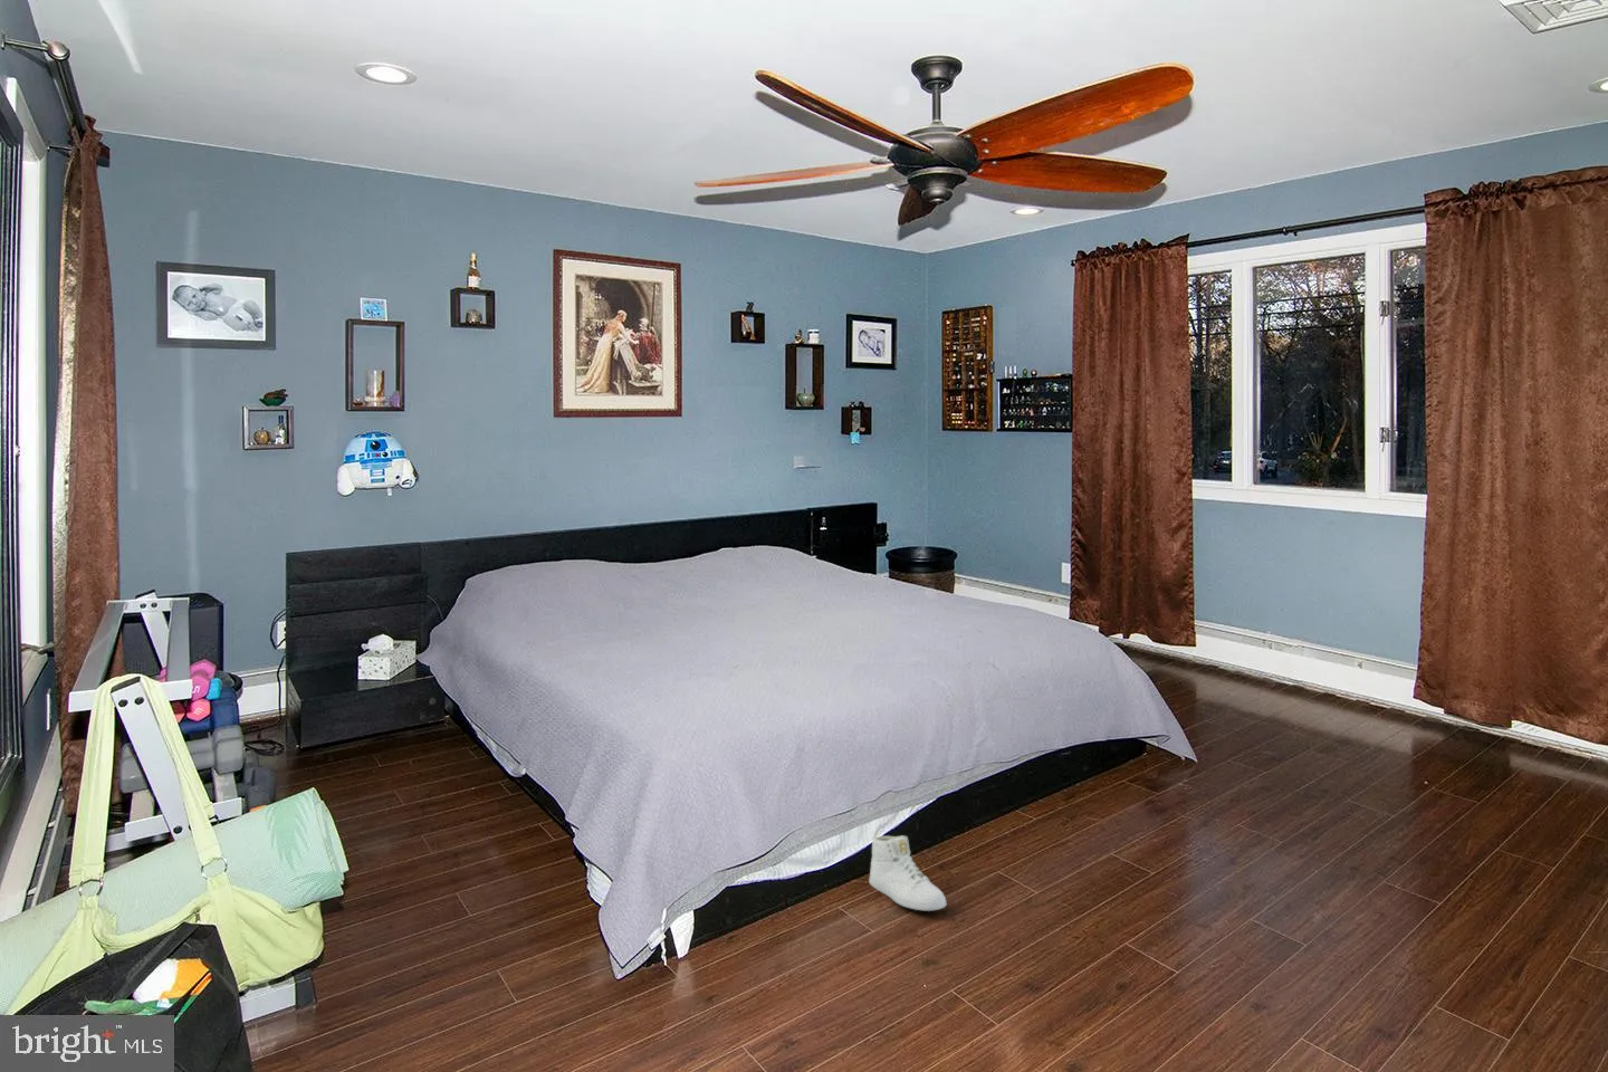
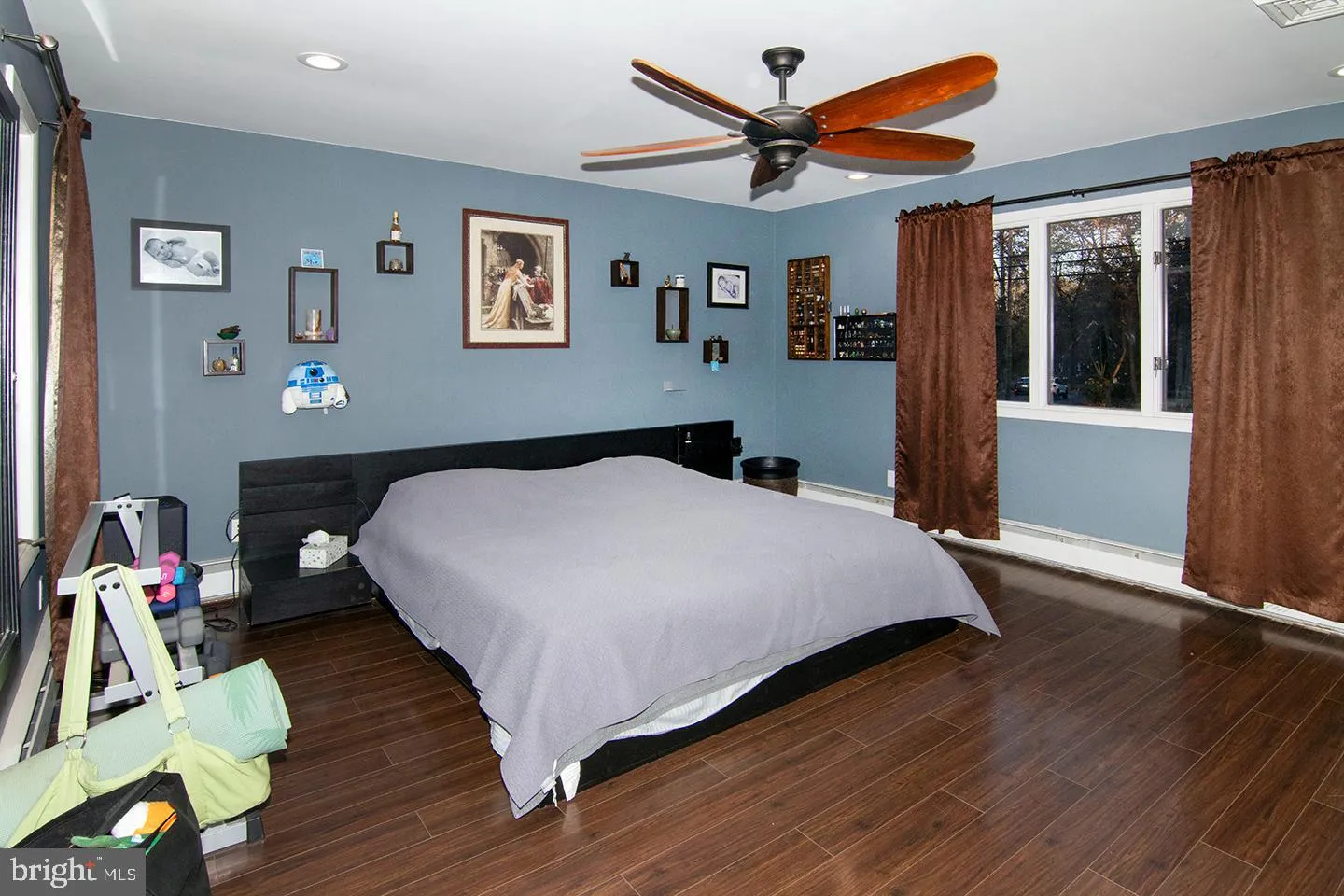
- sneaker [867,834,946,913]
